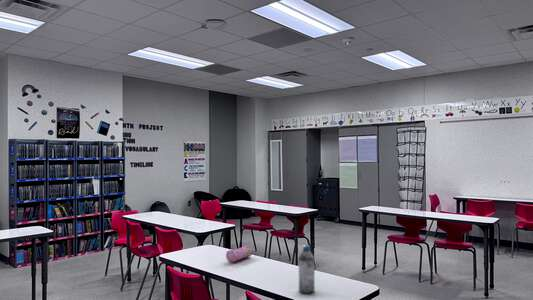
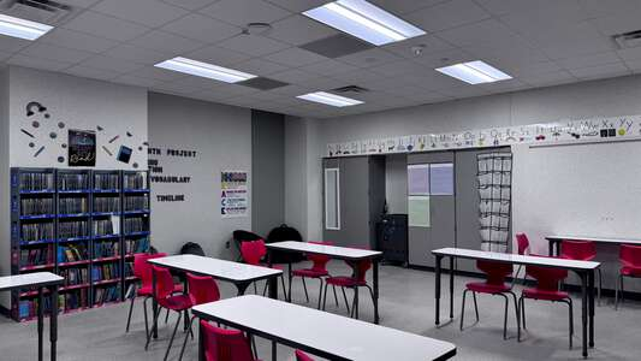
- pencil case [225,244,253,263]
- water bottle [298,244,316,295]
